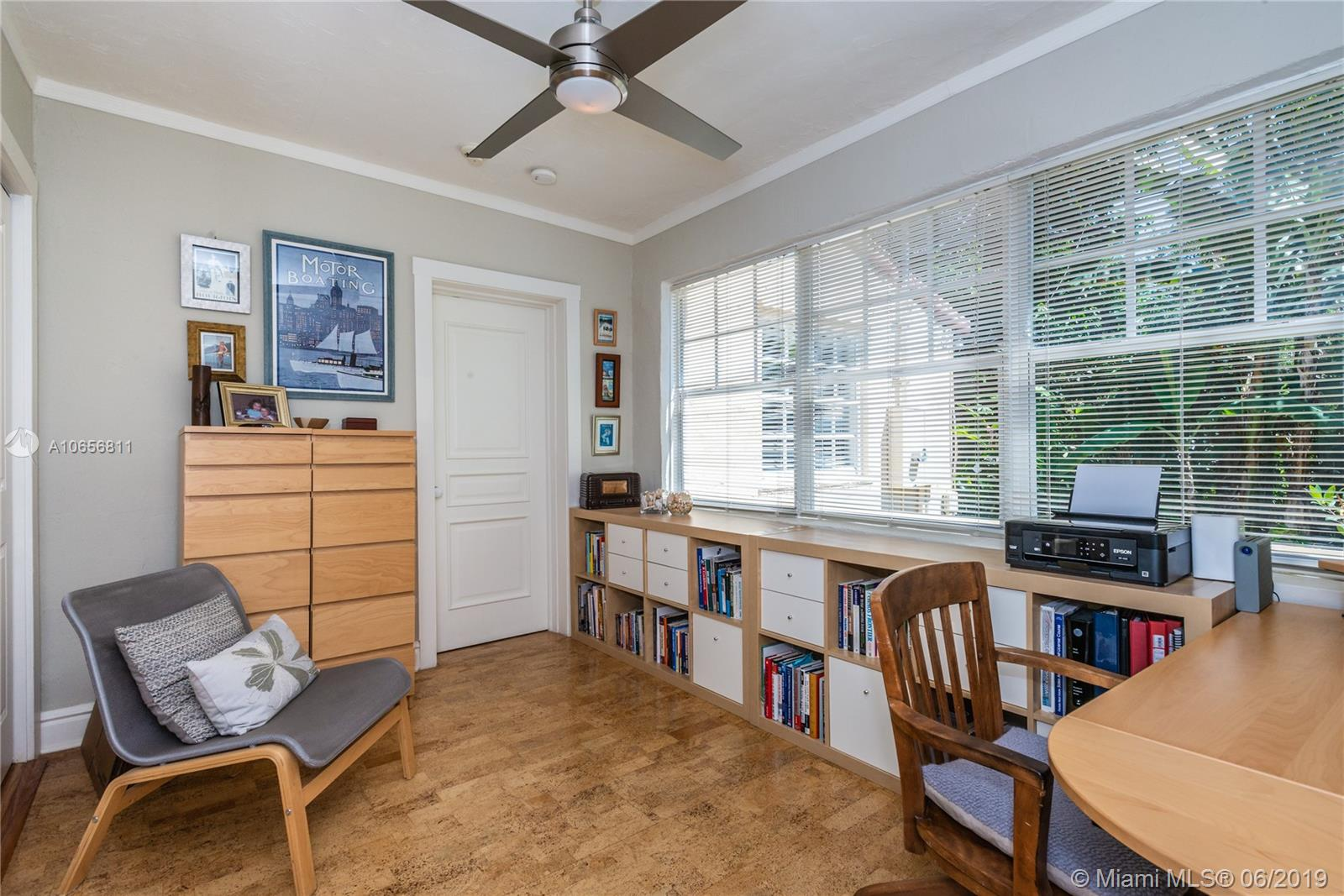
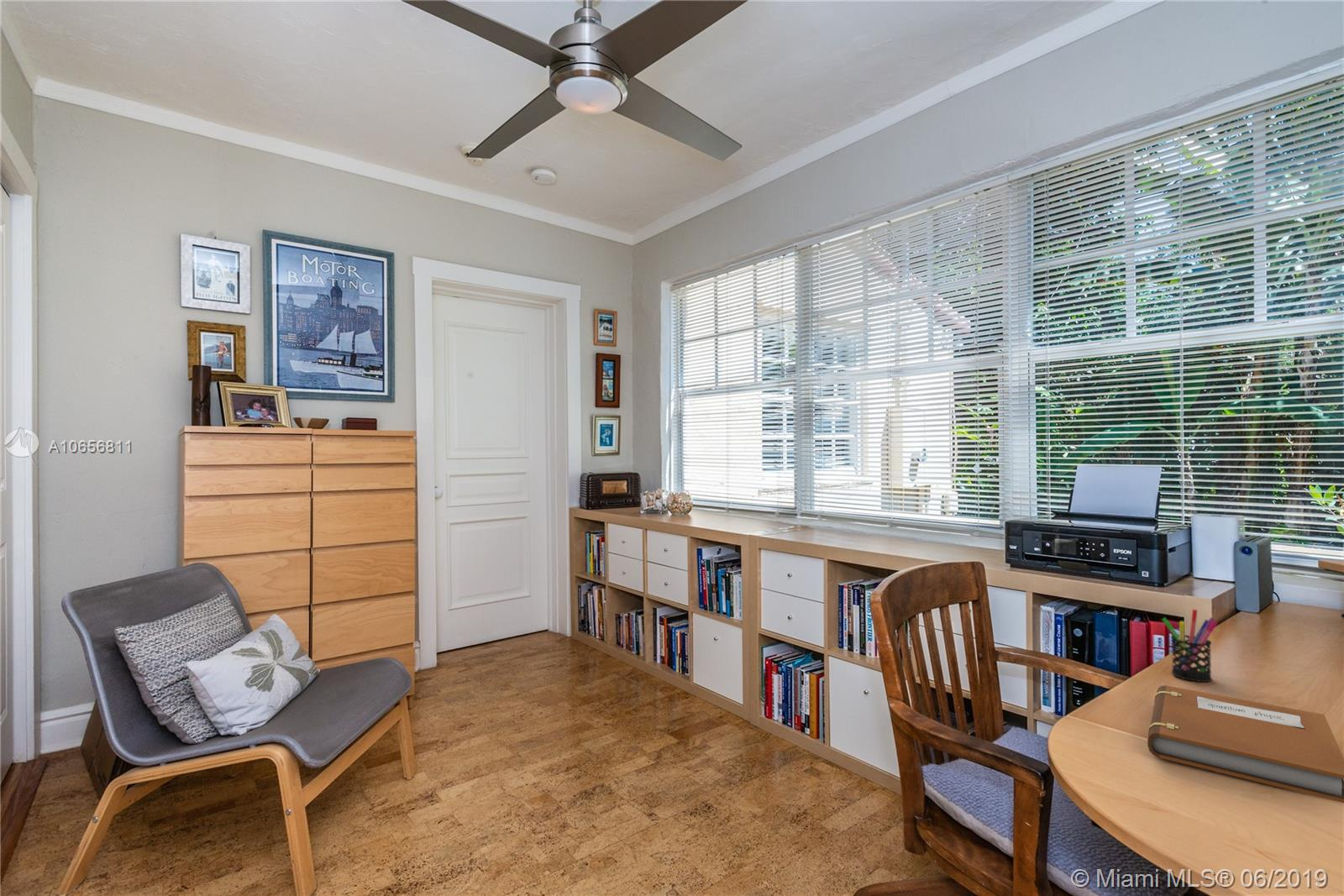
+ pen holder [1161,609,1218,683]
+ notebook [1147,684,1344,804]
